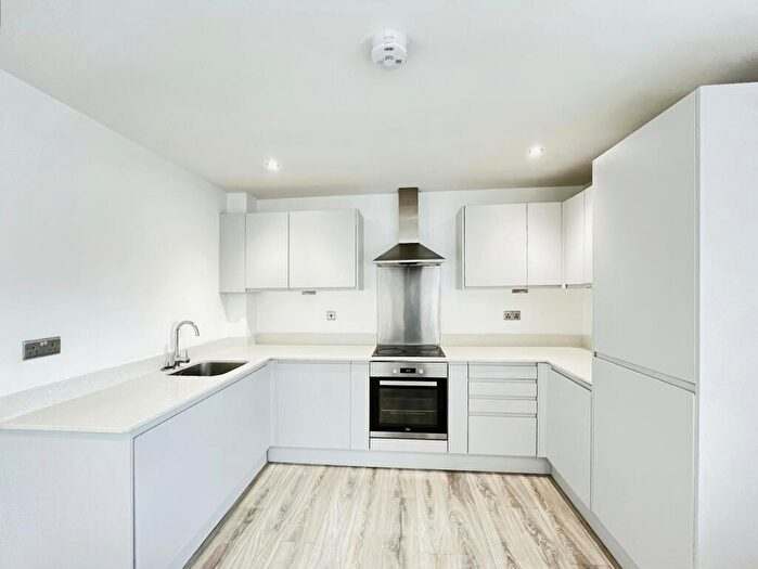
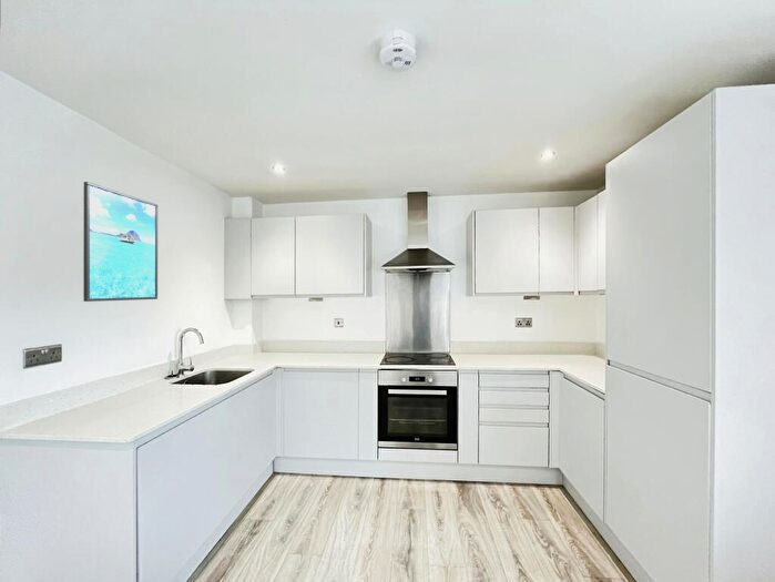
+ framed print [82,181,159,303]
